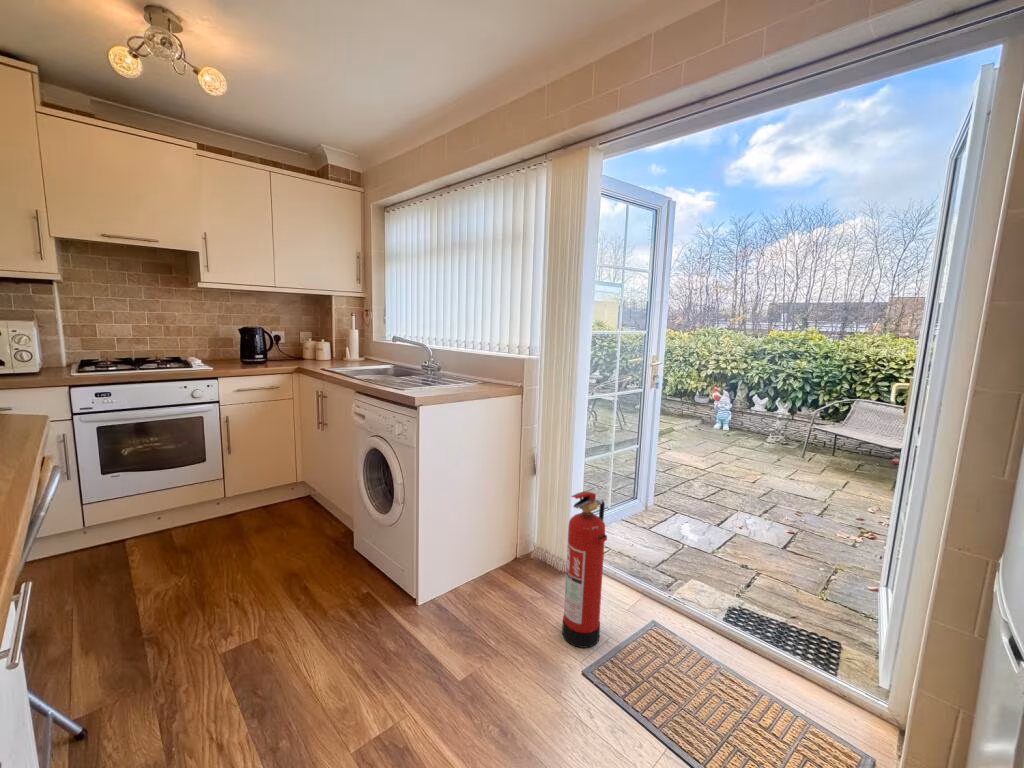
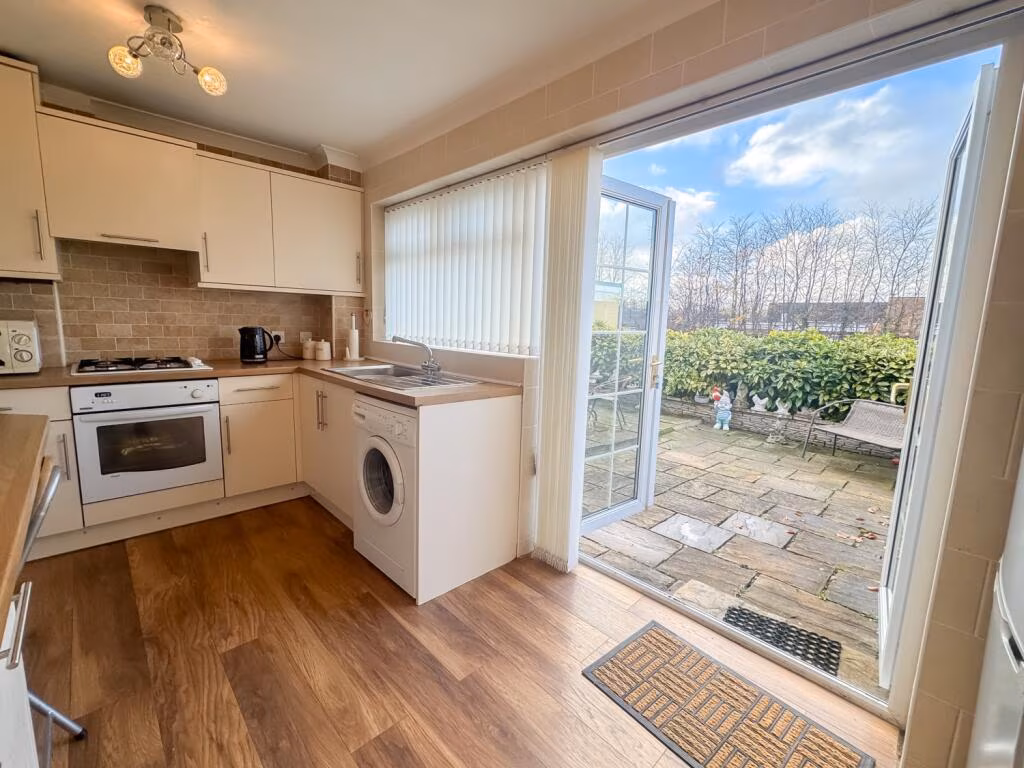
- fire extinguisher [561,490,608,649]
